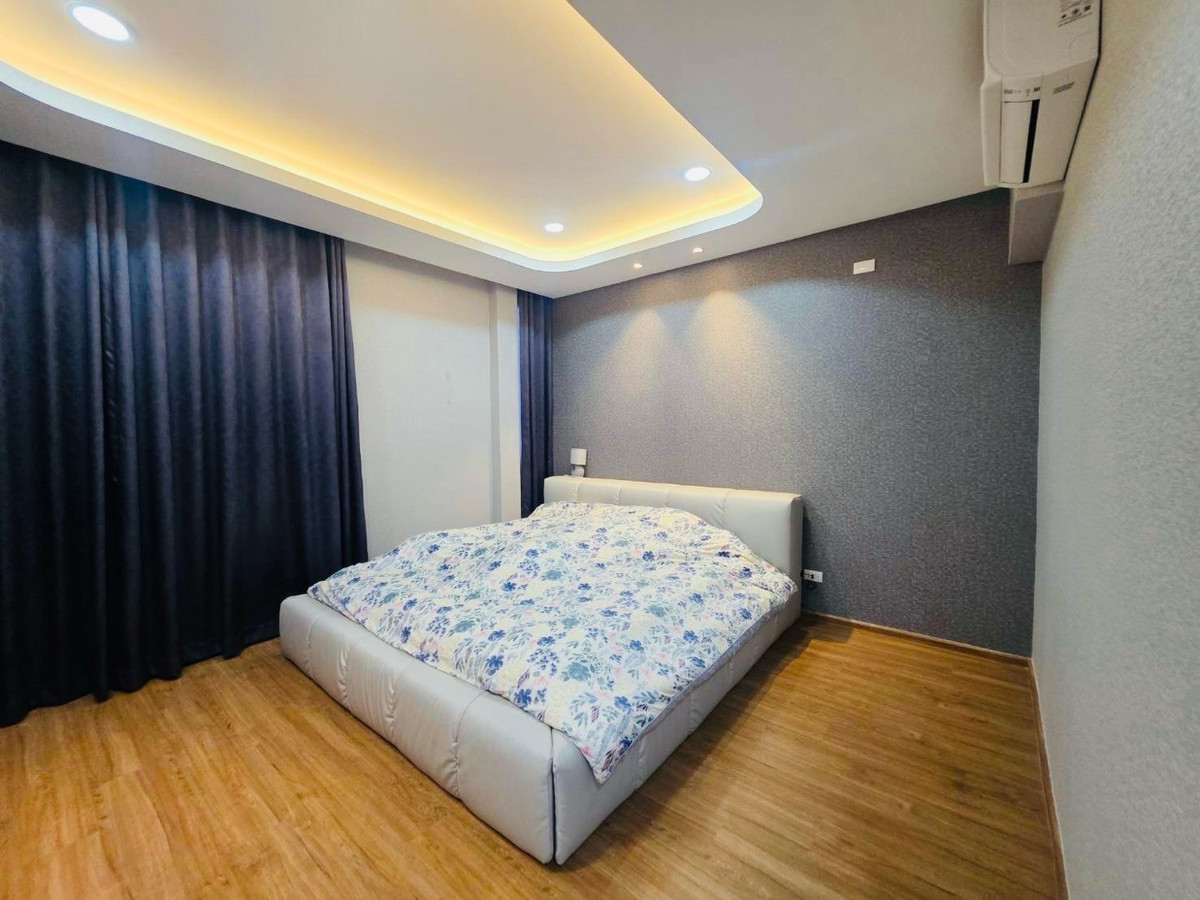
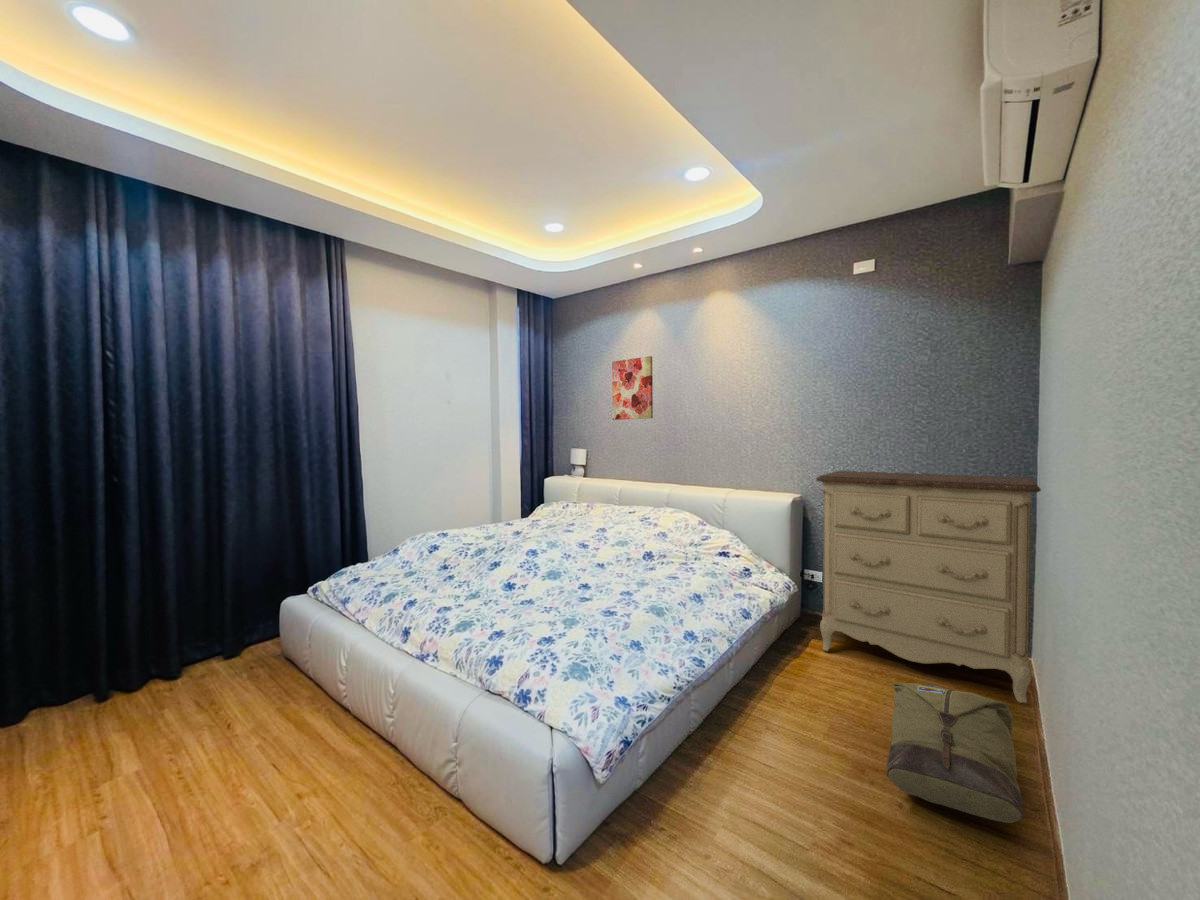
+ wall art [611,355,654,421]
+ dresser [815,470,1042,704]
+ backpack [885,682,1024,824]
